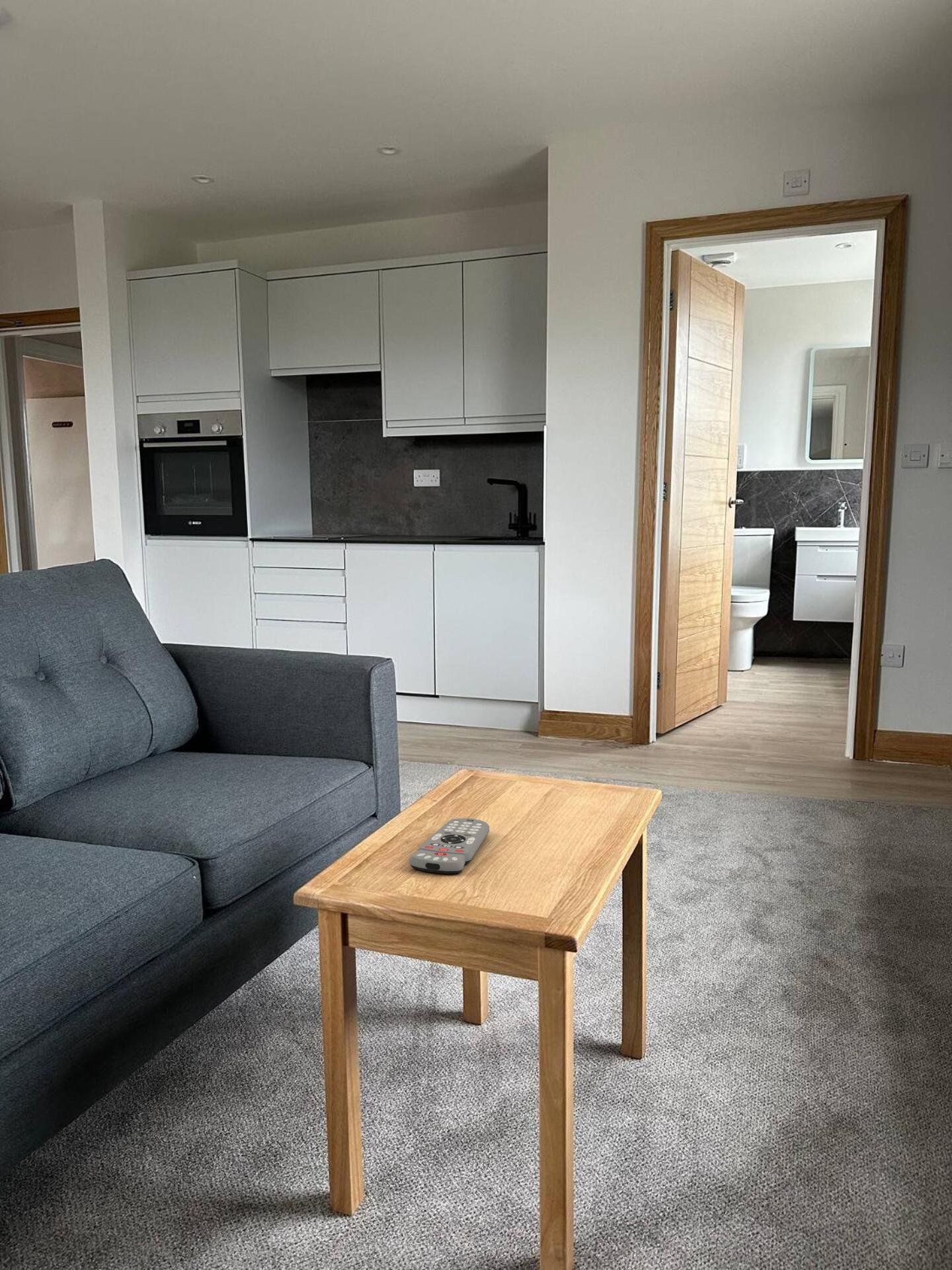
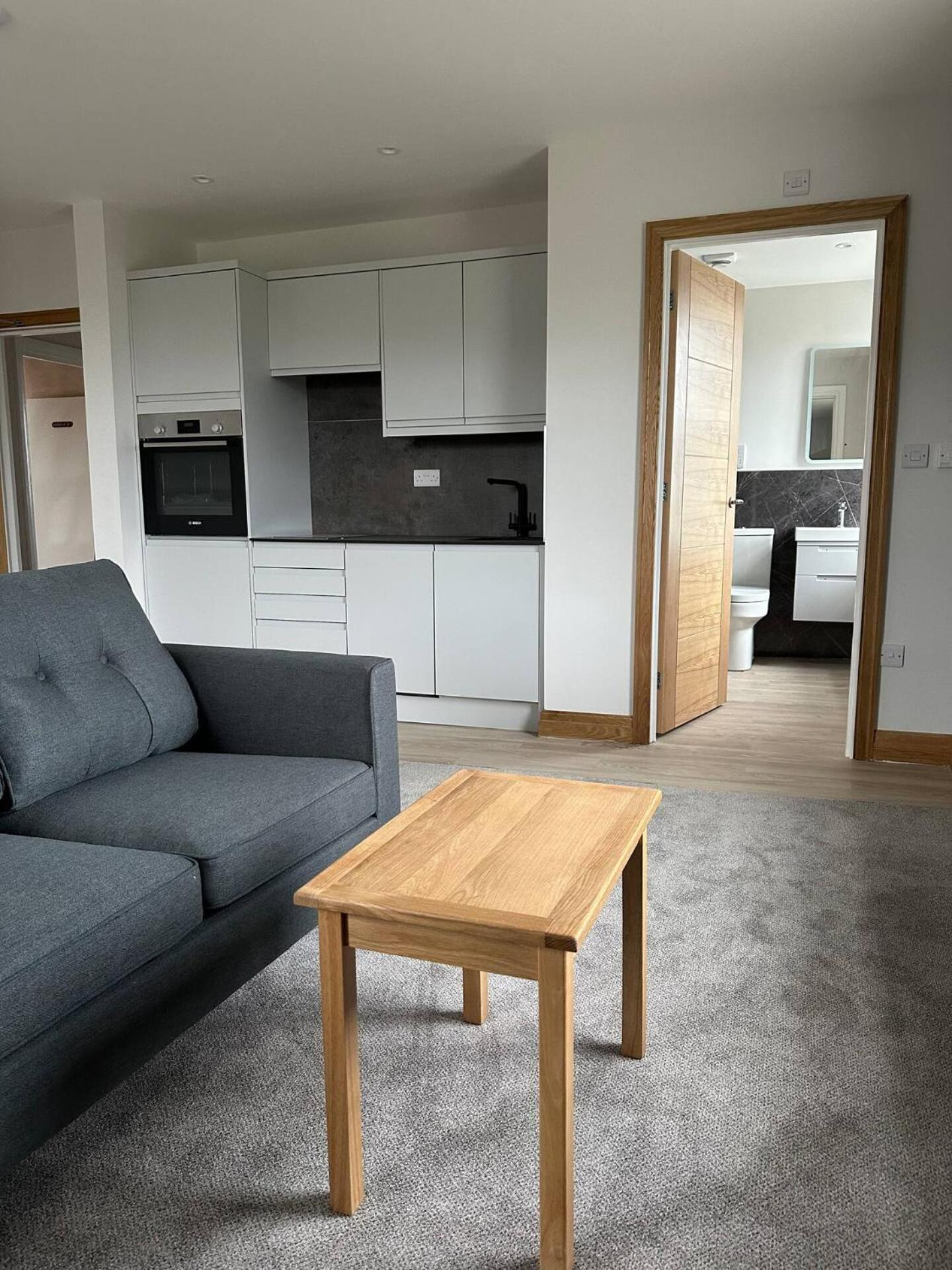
- remote control [409,818,490,874]
